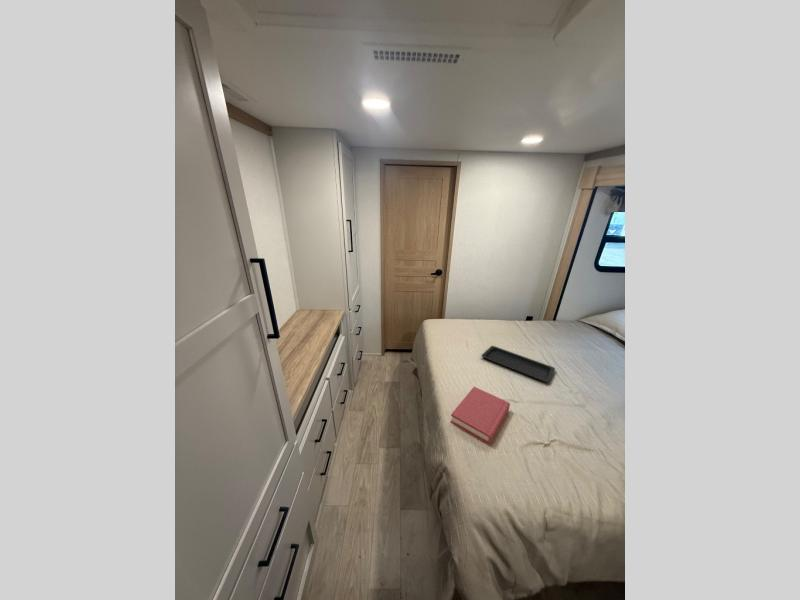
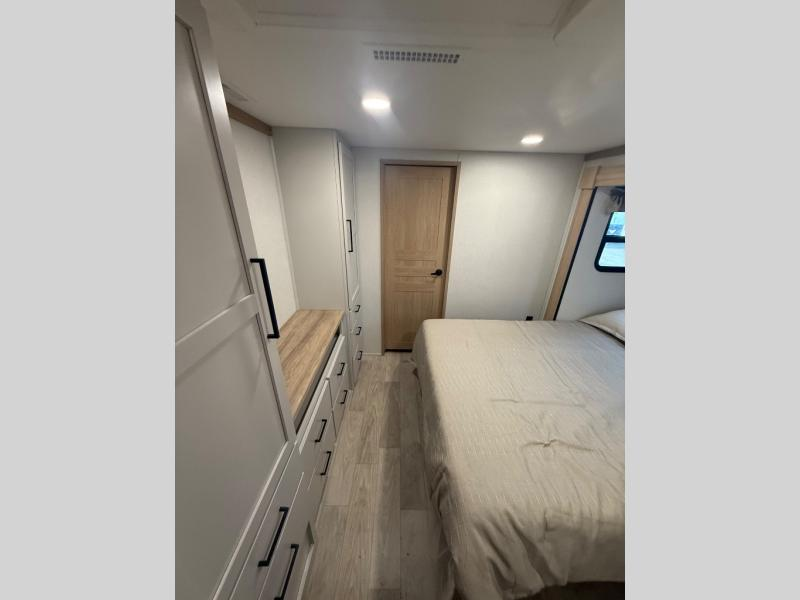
- serving tray [480,345,556,383]
- hardback book [449,386,511,446]
